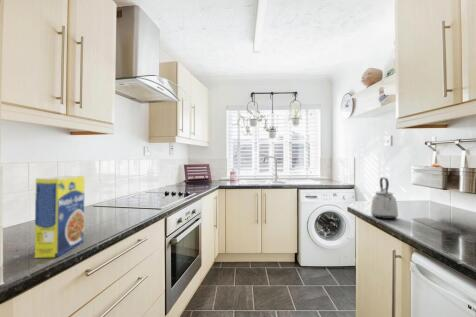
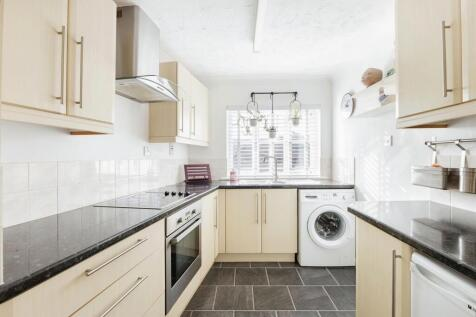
- legume [34,175,86,259]
- kettle [370,177,399,220]
